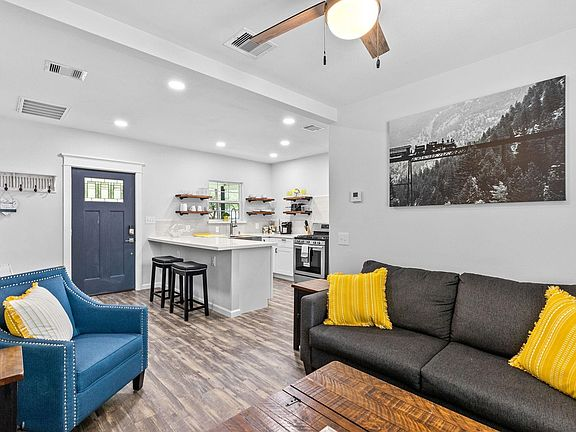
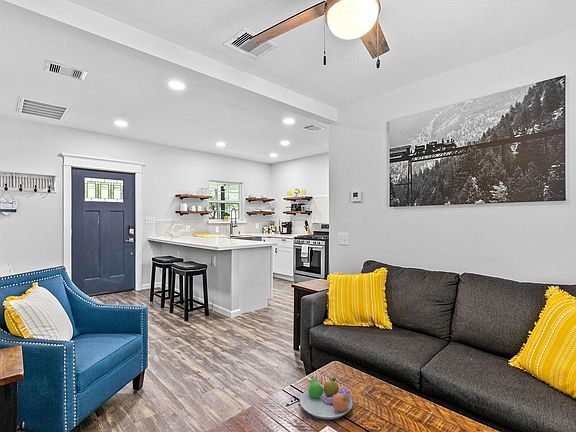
+ fruit bowl [299,375,353,420]
